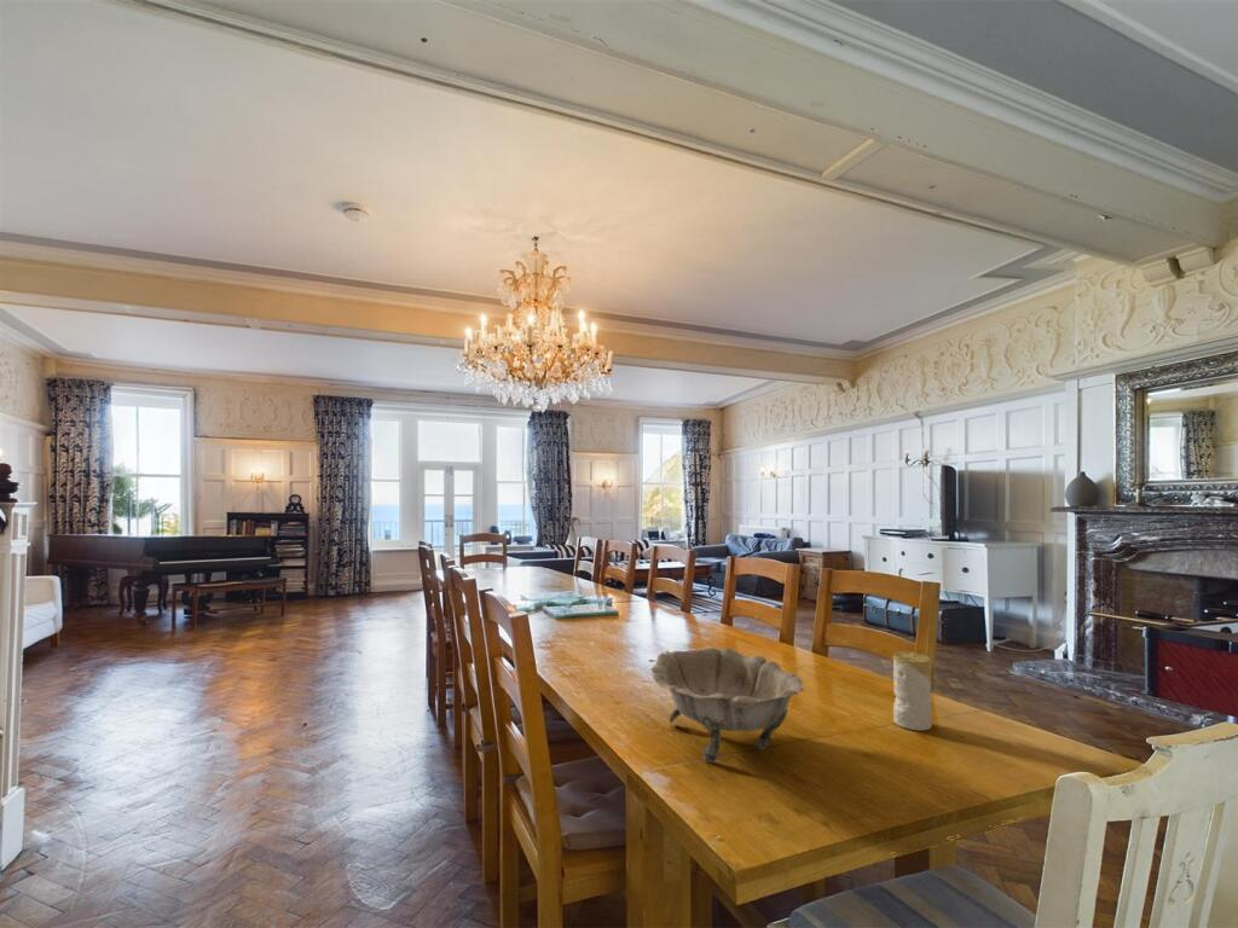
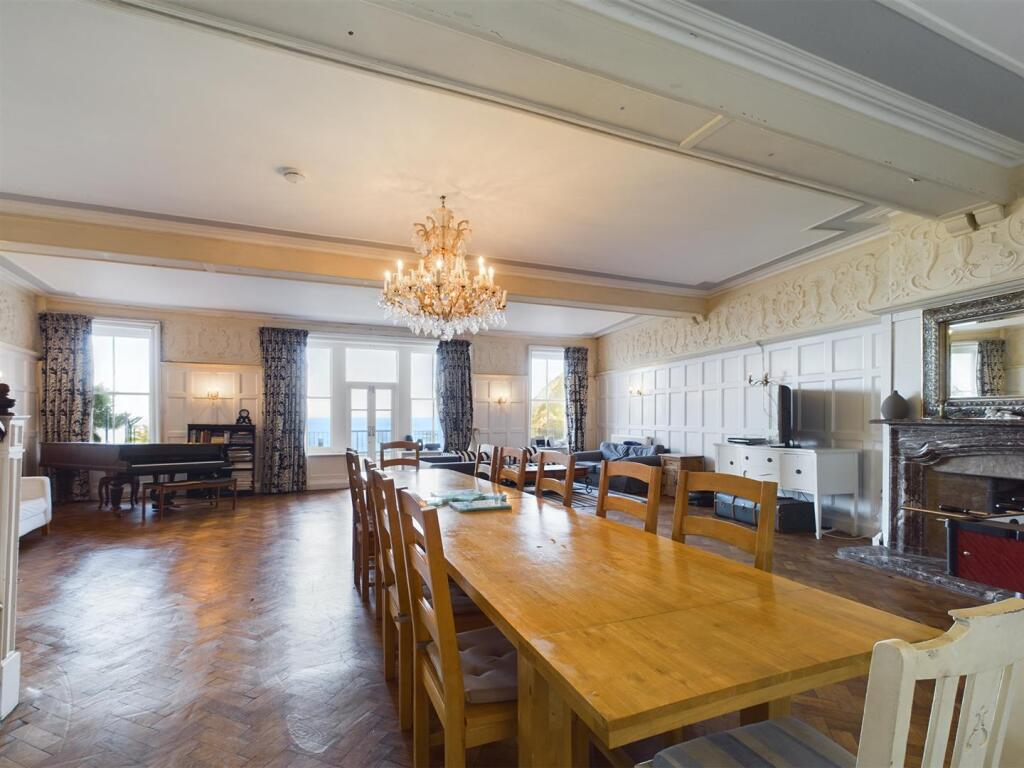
- candle [892,650,932,732]
- decorative bowl [649,646,805,764]
